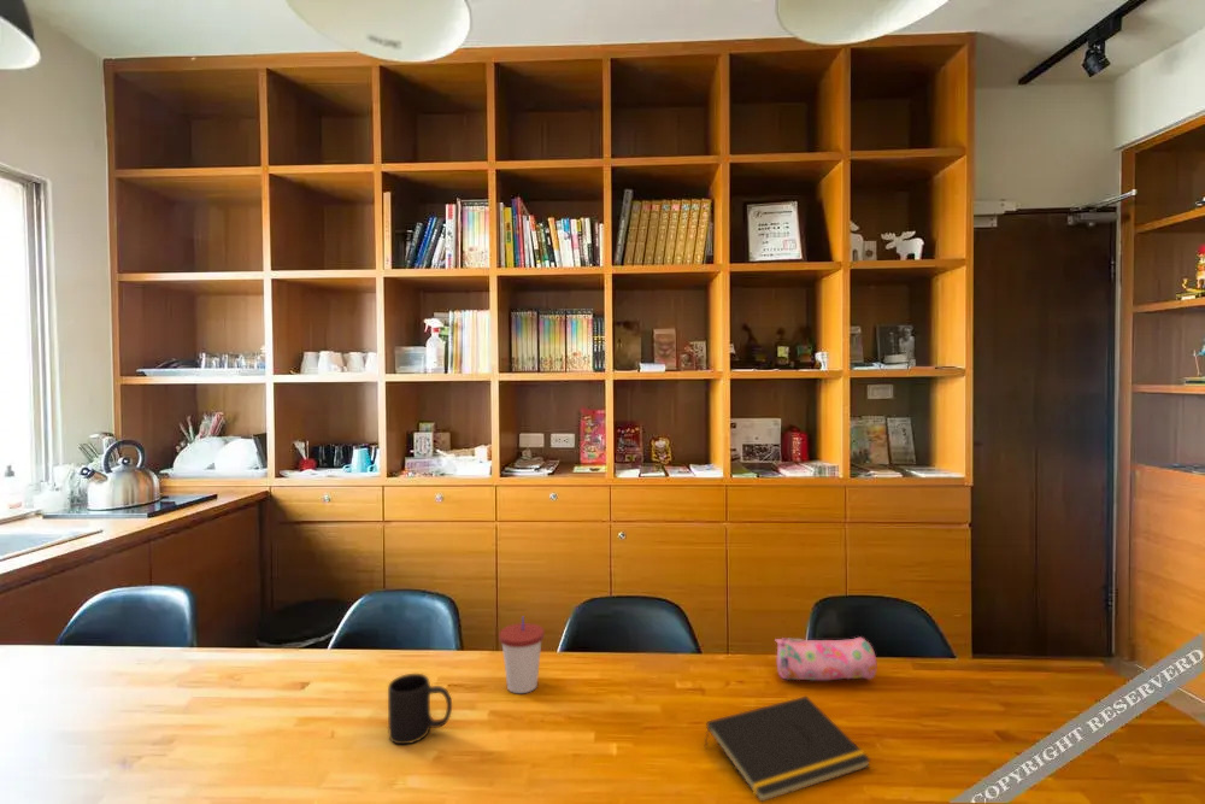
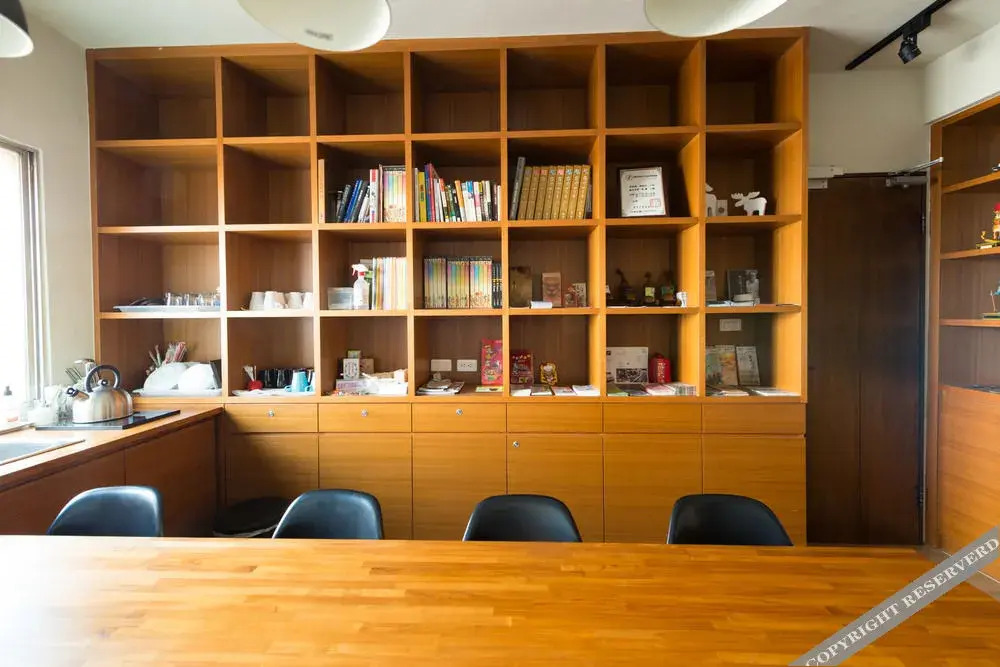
- pencil case [775,636,877,681]
- cup [498,616,546,694]
- mug [387,673,453,745]
- notepad [704,696,872,803]
